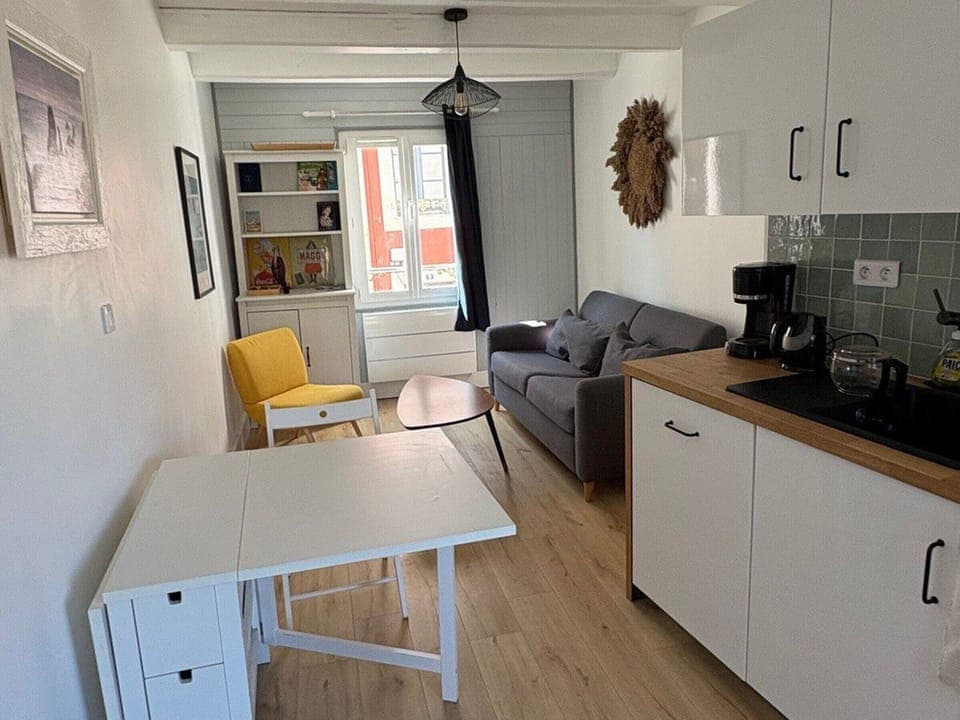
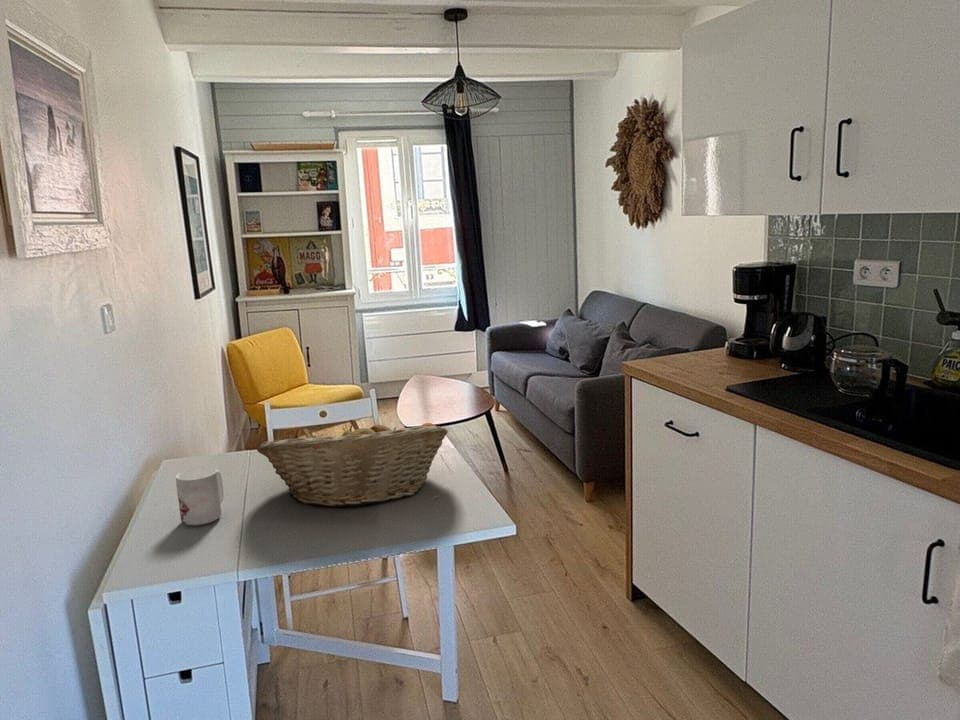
+ fruit basket [256,419,449,508]
+ mug [175,466,225,526]
